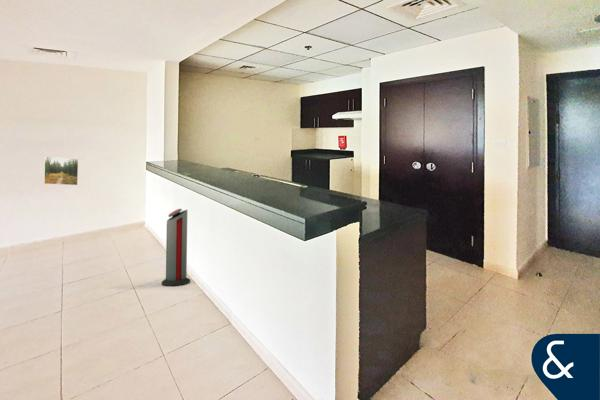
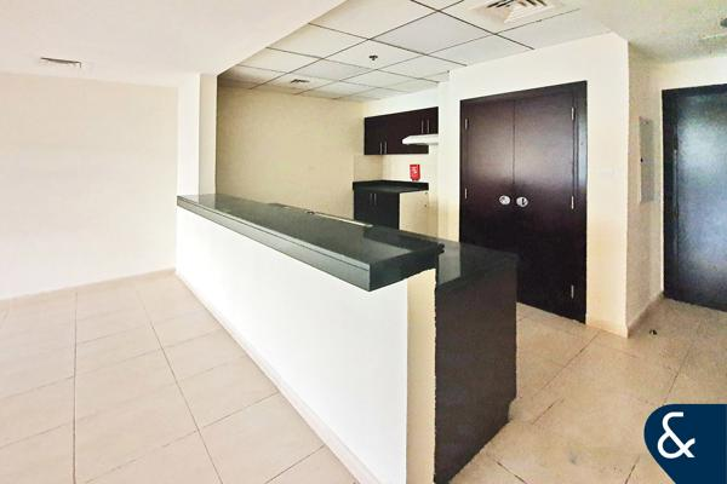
- air purifier [161,208,191,287]
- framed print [43,155,79,186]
